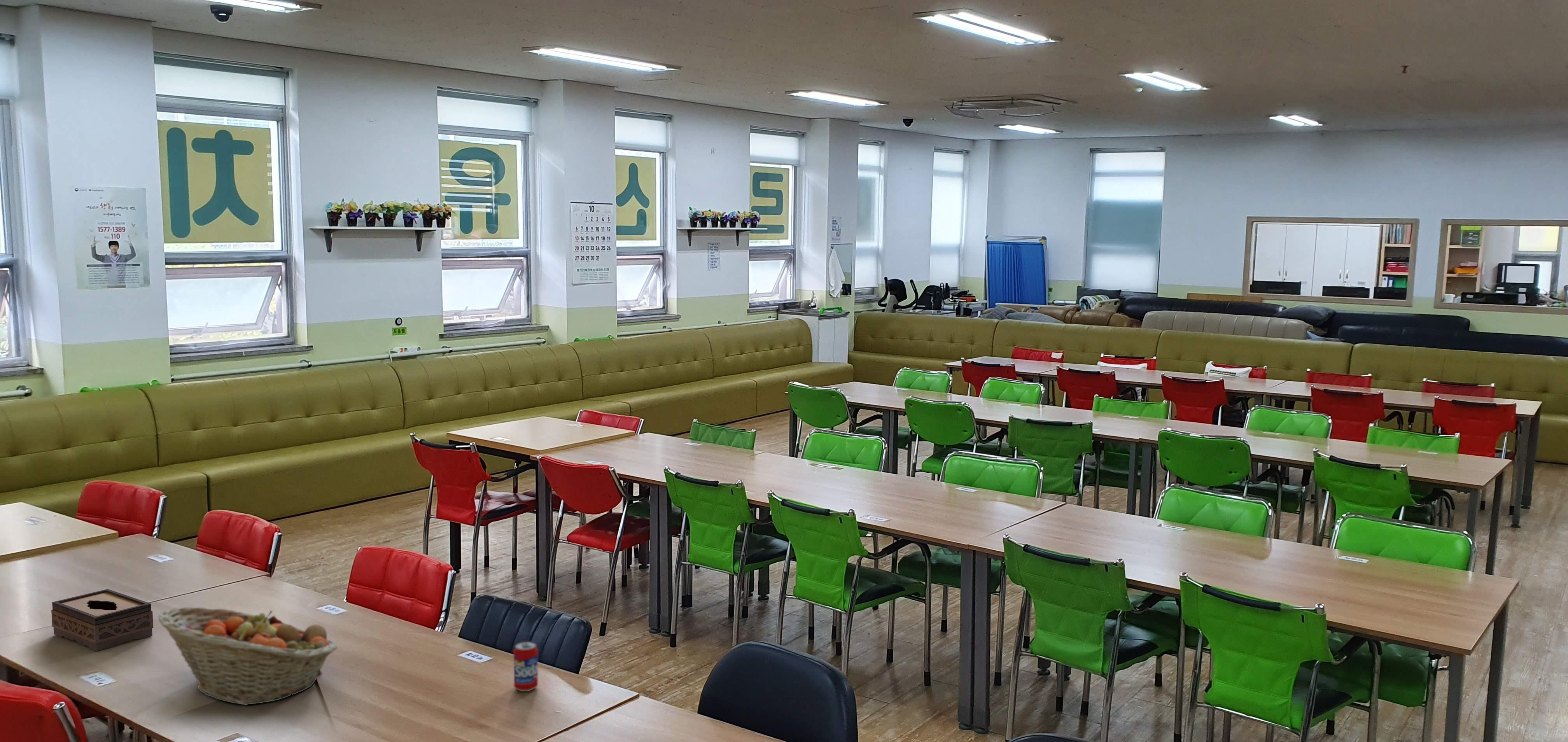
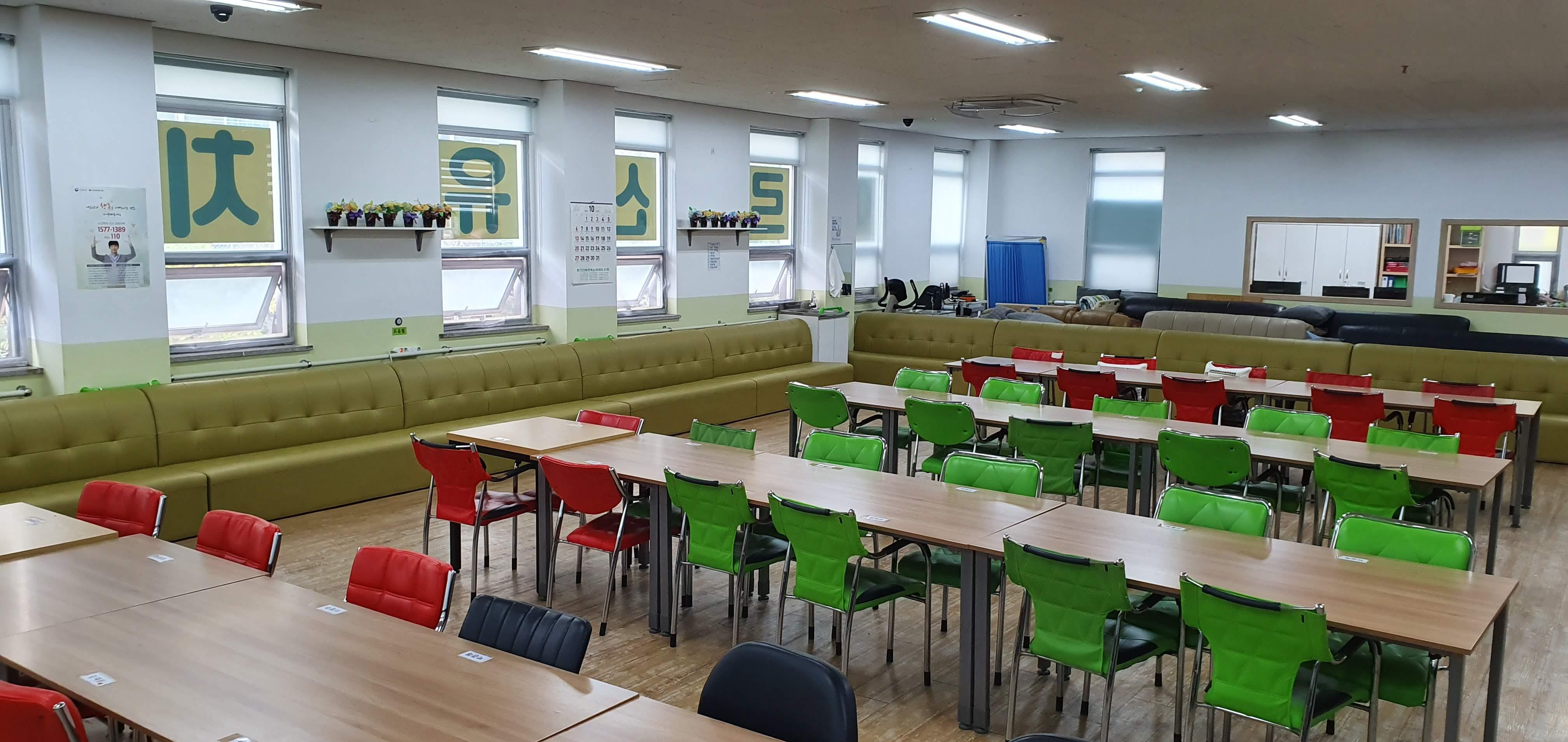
- beverage can [513,642,538,692]
- tissue box [51,589,154,652]
- fruit basket [158,606,338,705]
